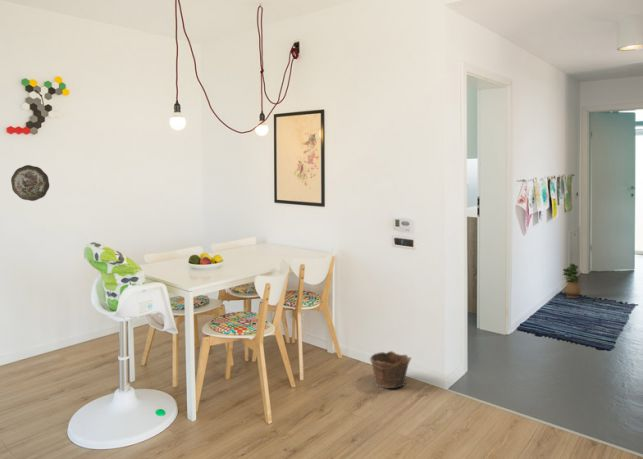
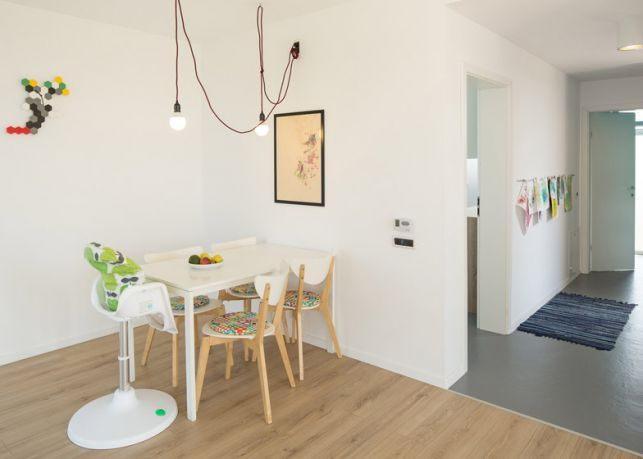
- potted plant [562,262,582,299]
- clay pot [369,350,412,389]
- decorative plate [10,164,50,202]
